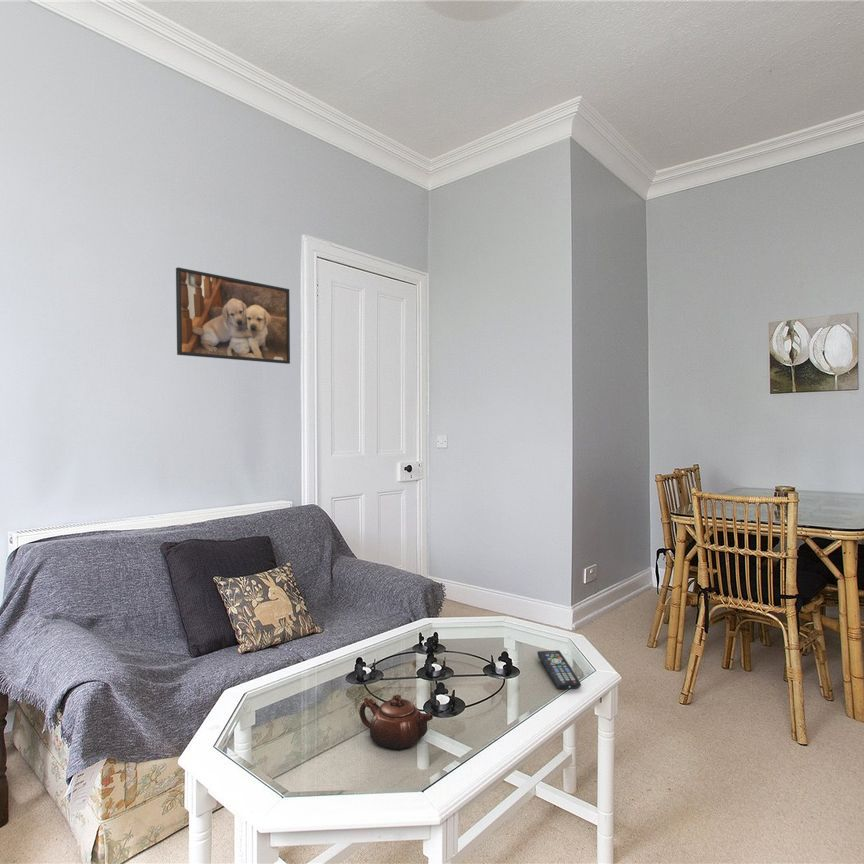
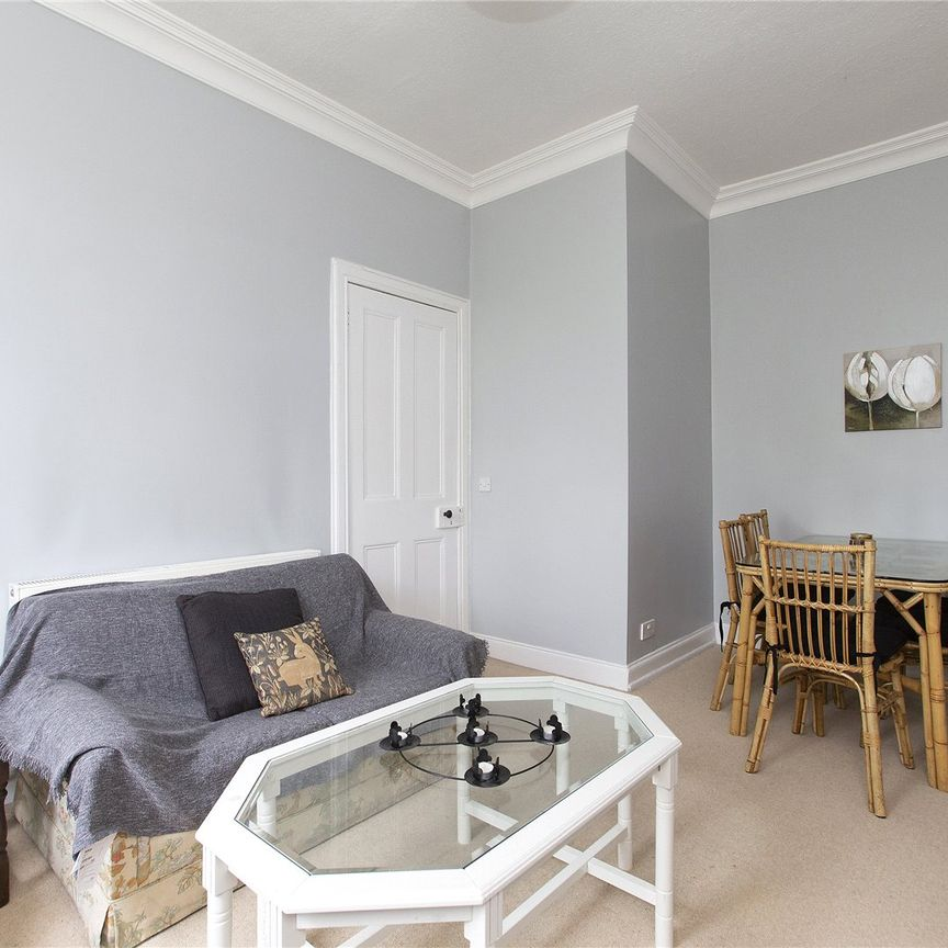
- teapot [358,693,434,751]
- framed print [175,266,291,365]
- remote control [536,649,582,690]
